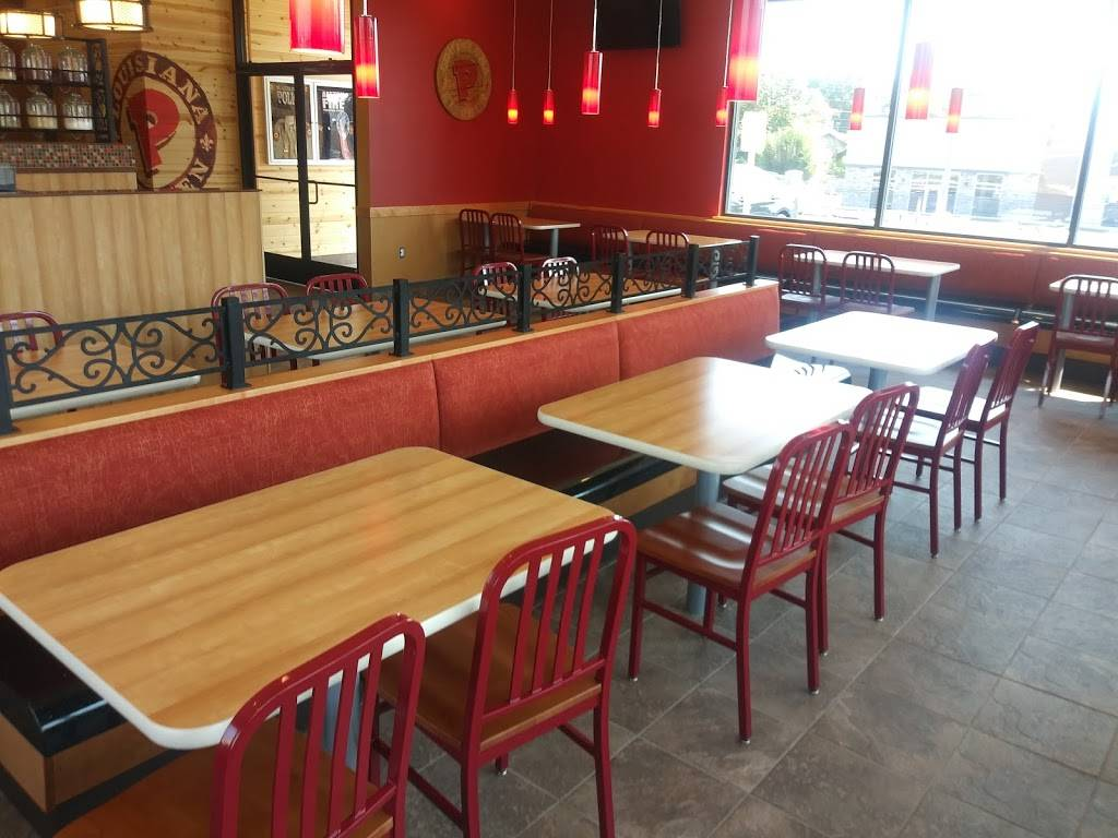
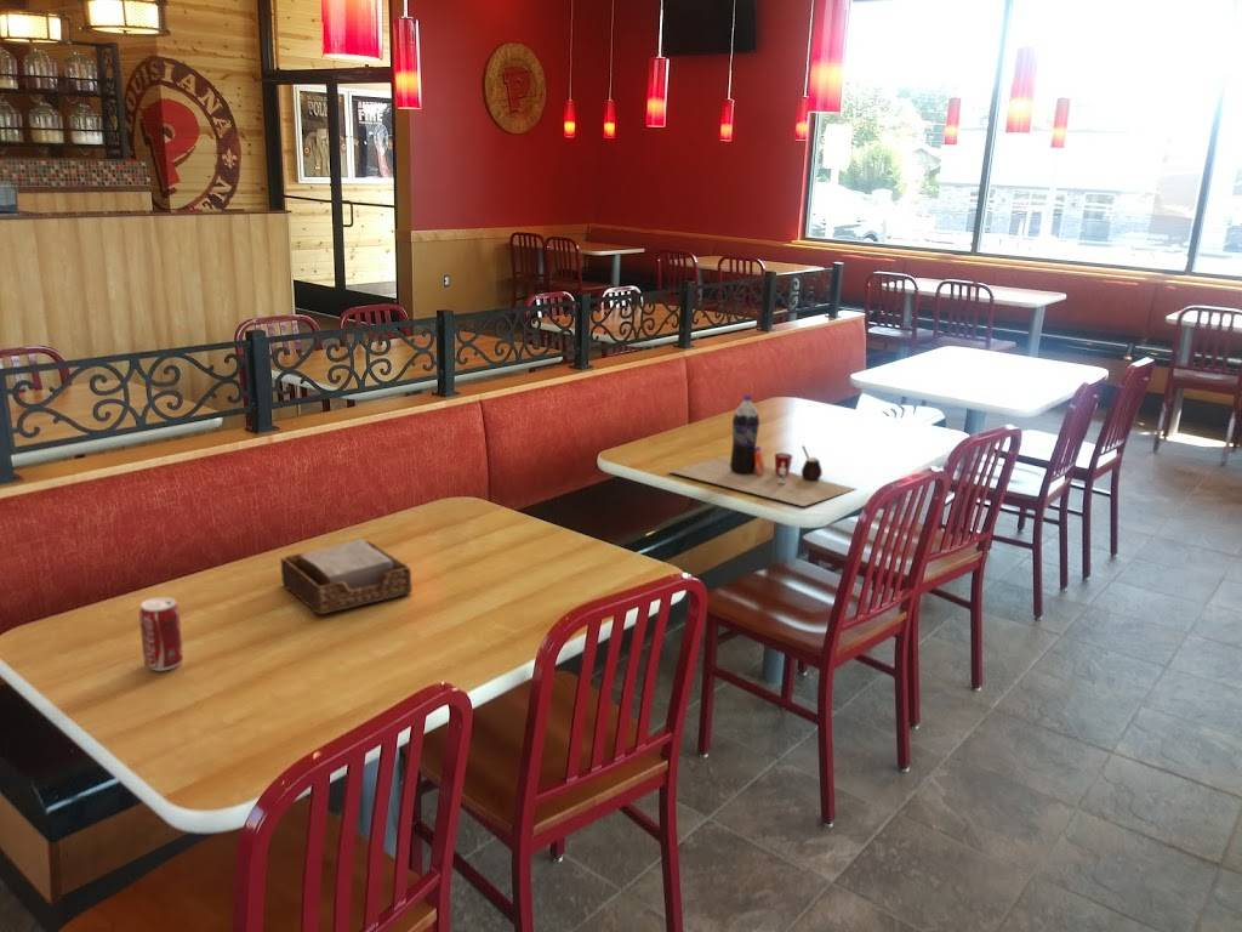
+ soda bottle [666,392,856,507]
+ beverage can [138,596,184,672]
+ napkin holder [280,538,414,615]
